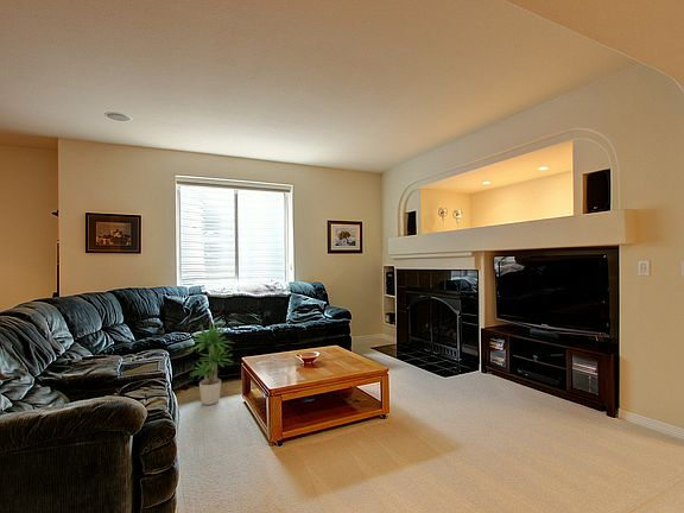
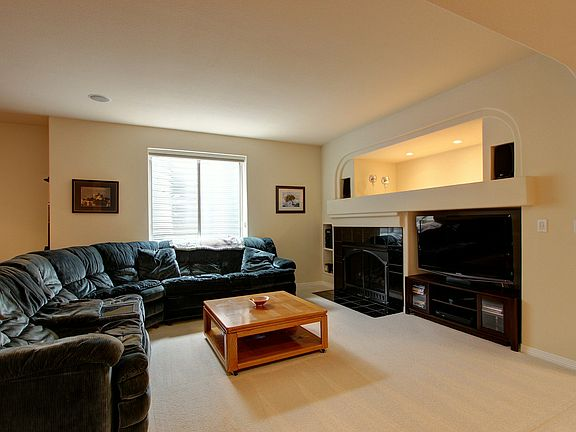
- potted plant [185,319,235,406]
